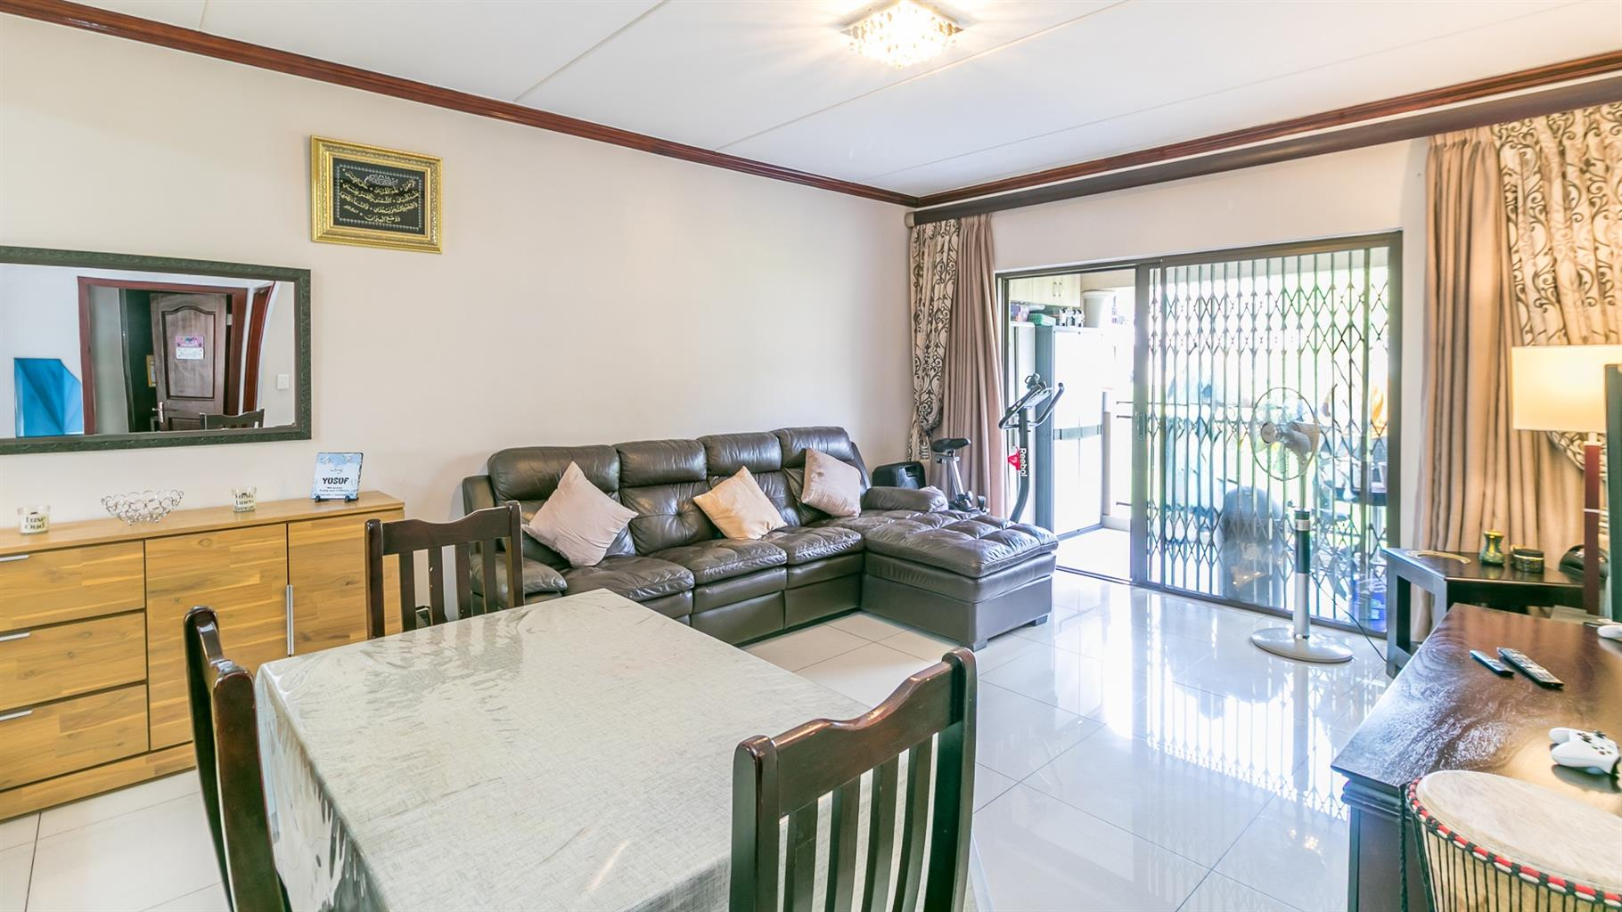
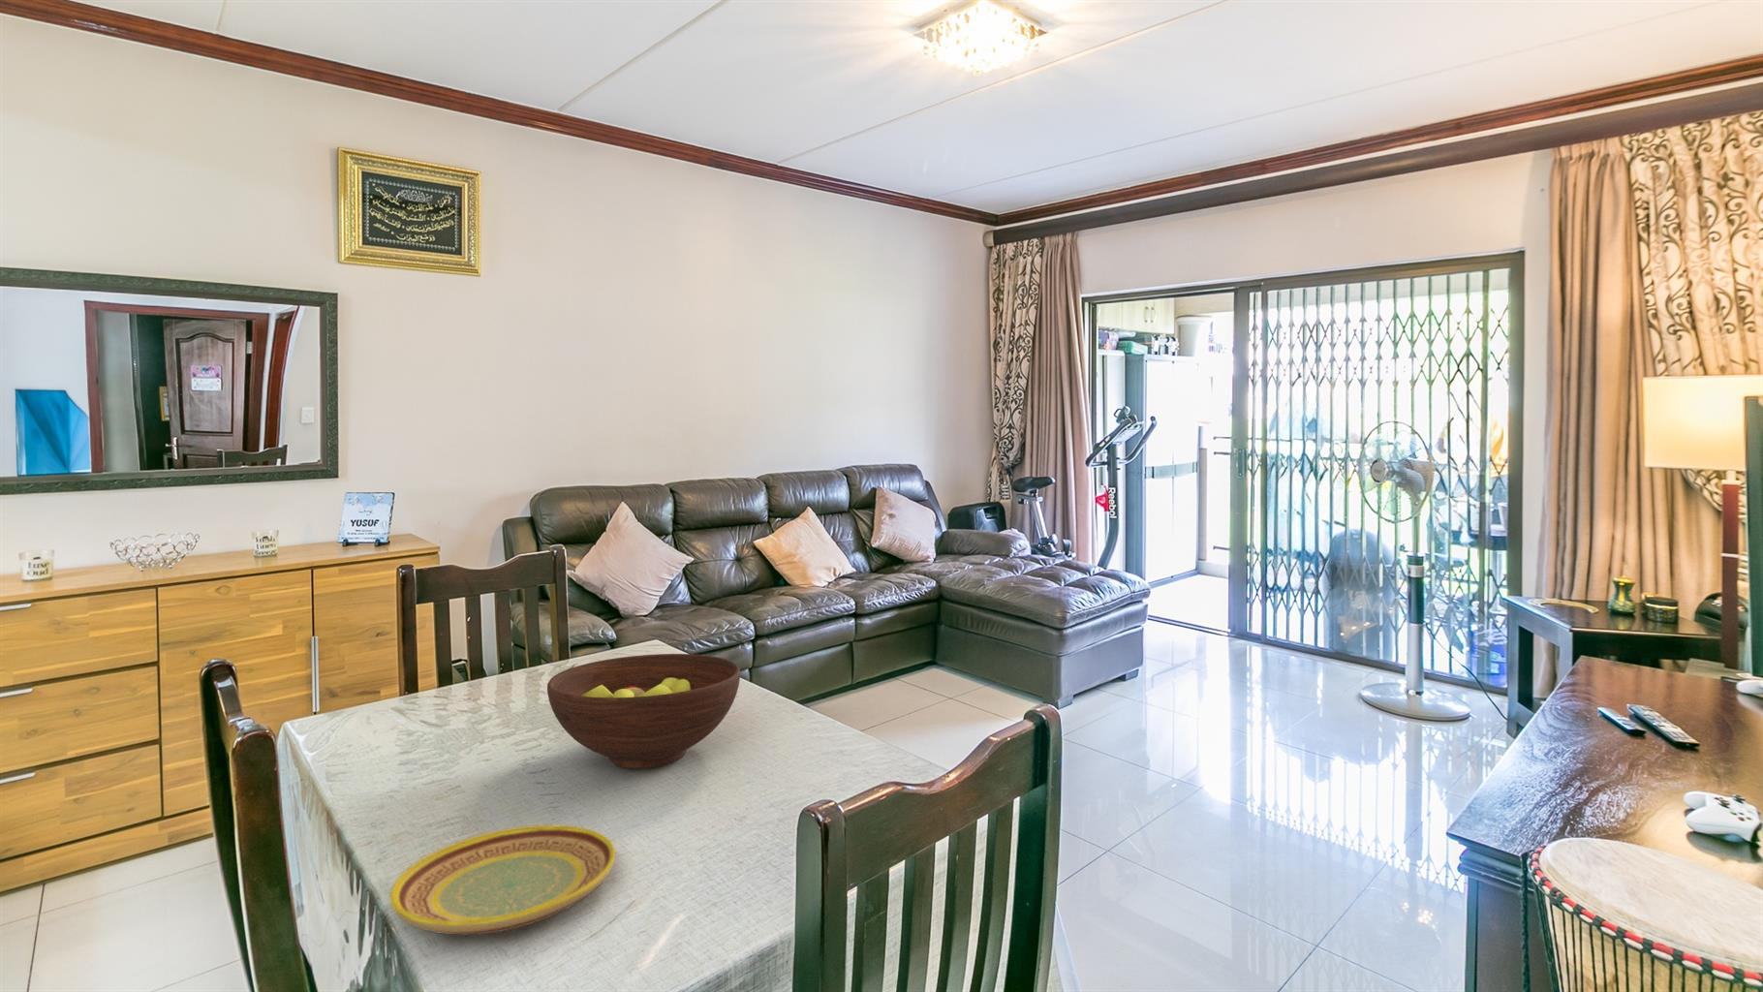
+ fruit bowl [546,653,741,769]
+ plate [389,825,616,936]
